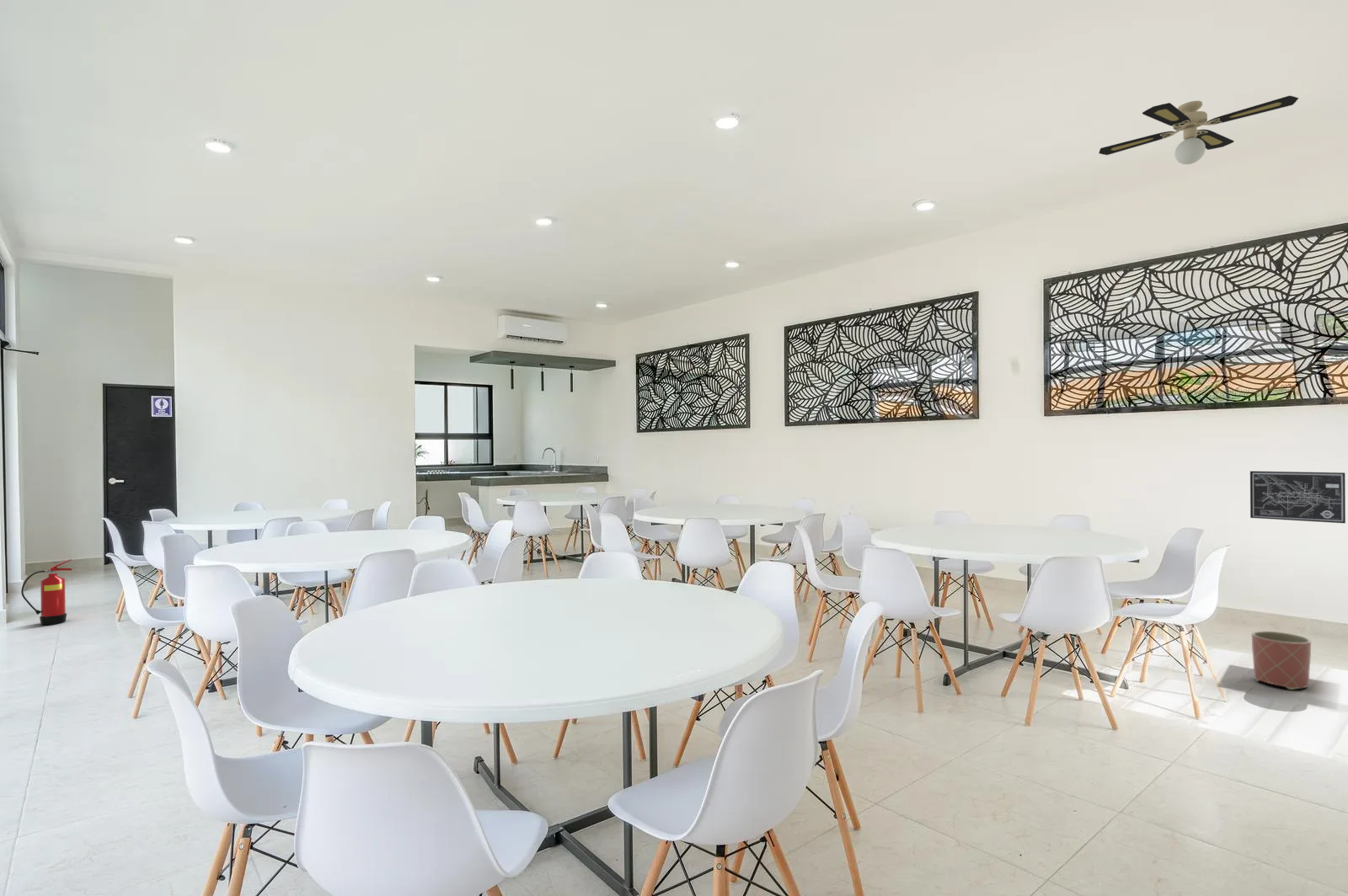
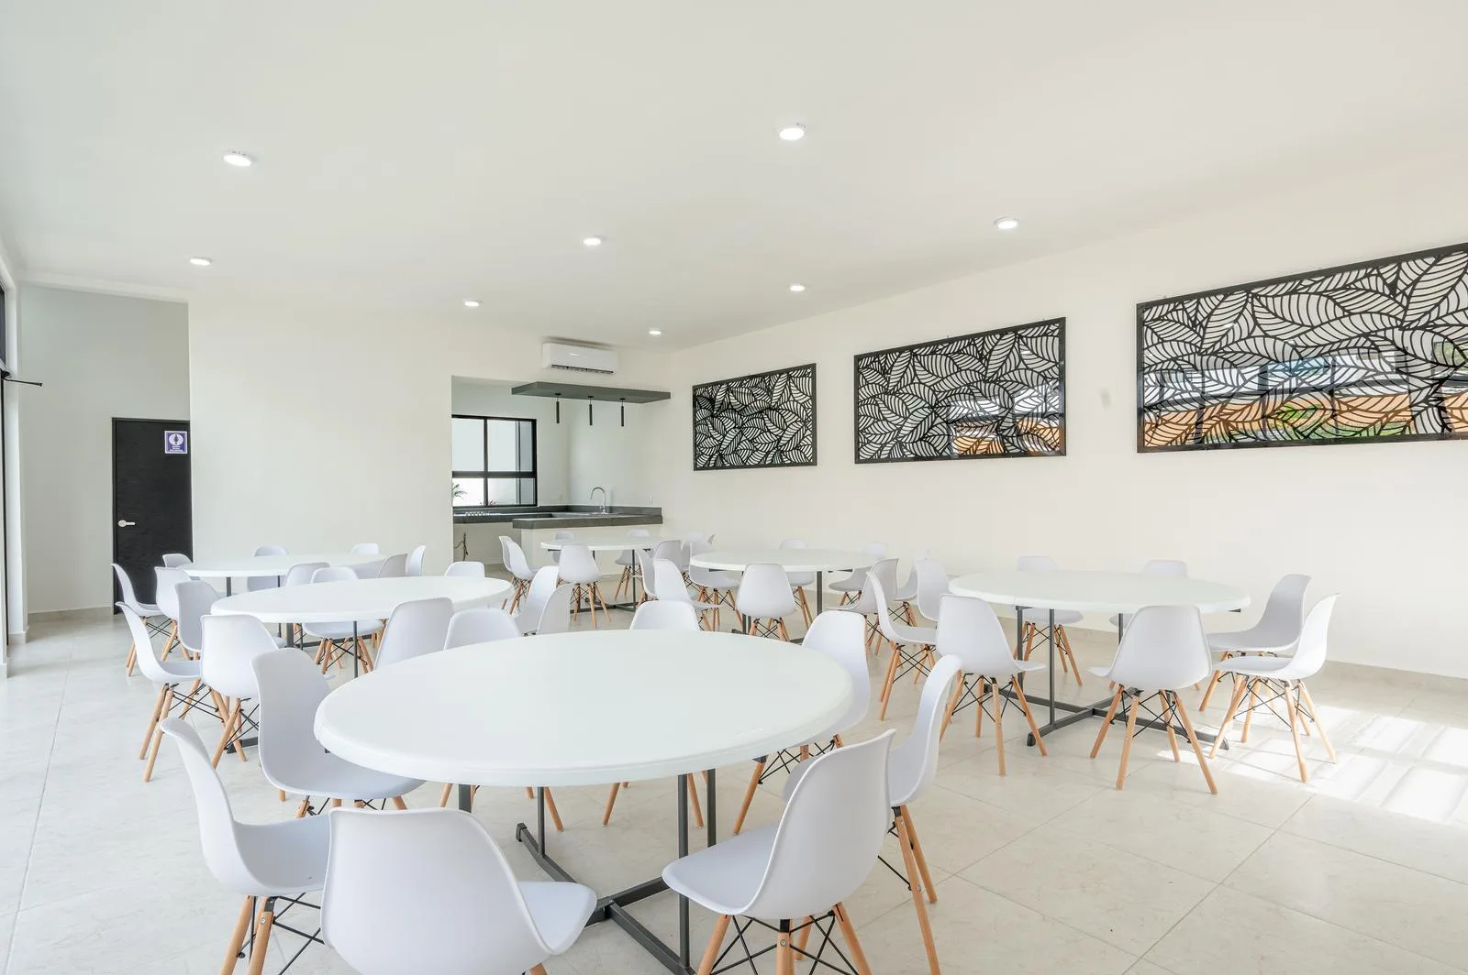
- planter [1251,631,1312,691]
- ceiling fan [1098,95,1299,165]
- wall art [1249,470,1346,524]
- fire extinguisher [20,558,72,626]
